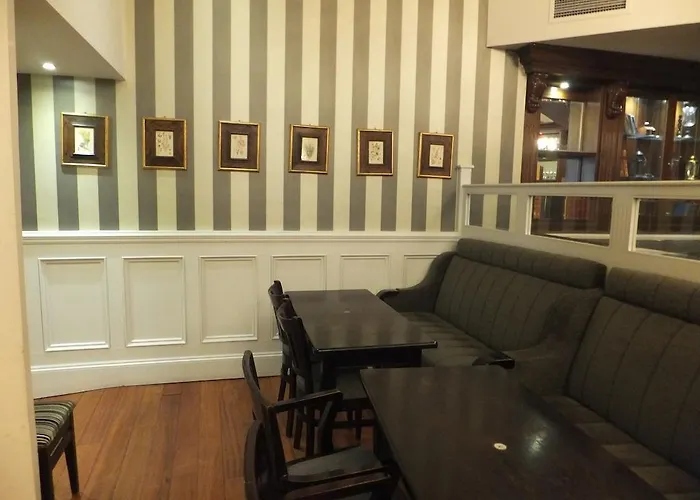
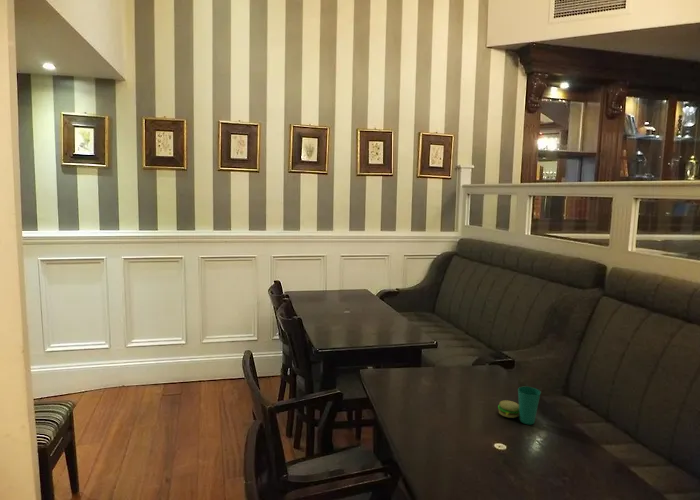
+ cup [497,386,542,425]
